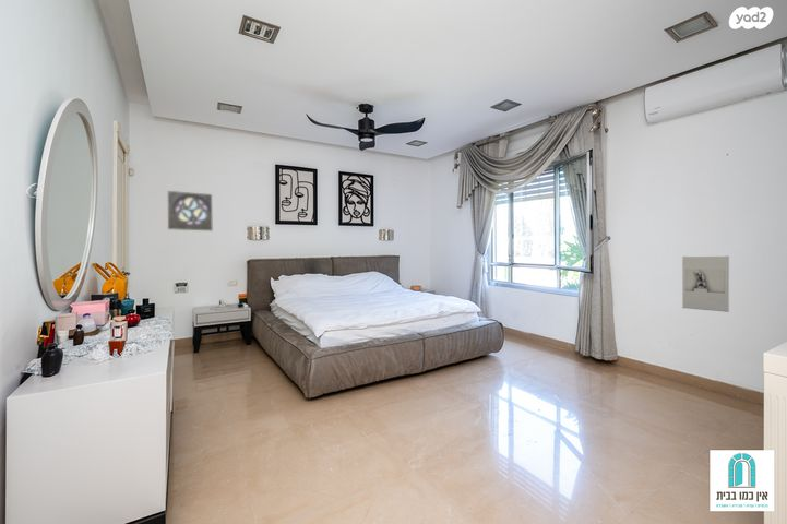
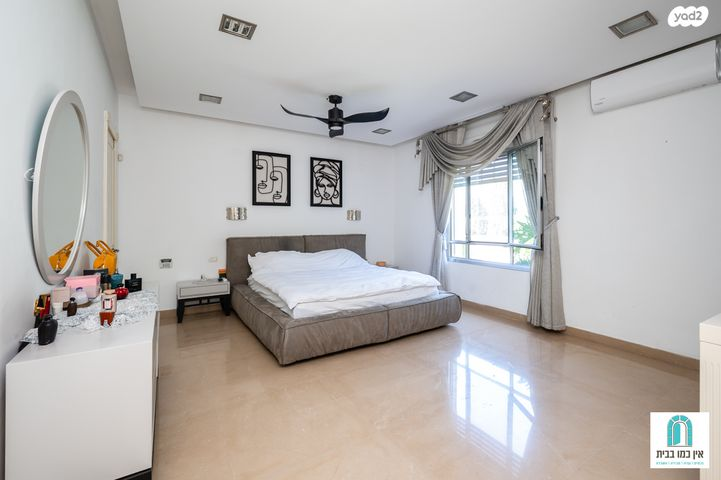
- wall ornament [167,190,214,231]
- wall sculpture [681,255,730,313]
